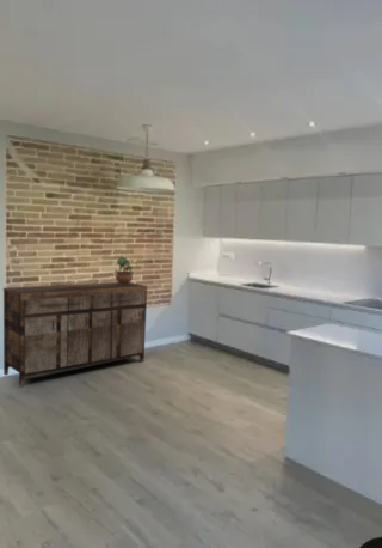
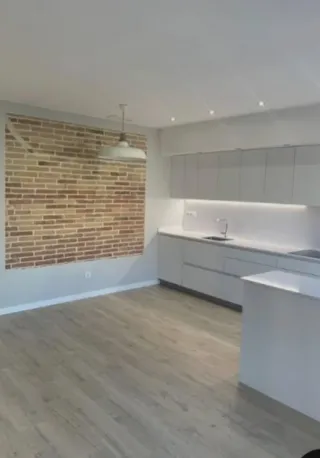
- potted plant [113,254,138,285]
- sideboard [2,281,148,388]
